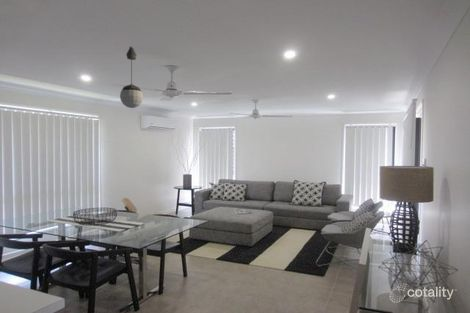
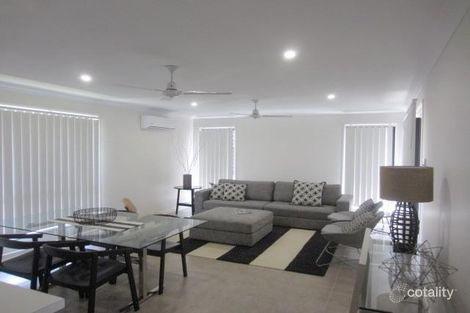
- pendant light [119,46,144,109]
